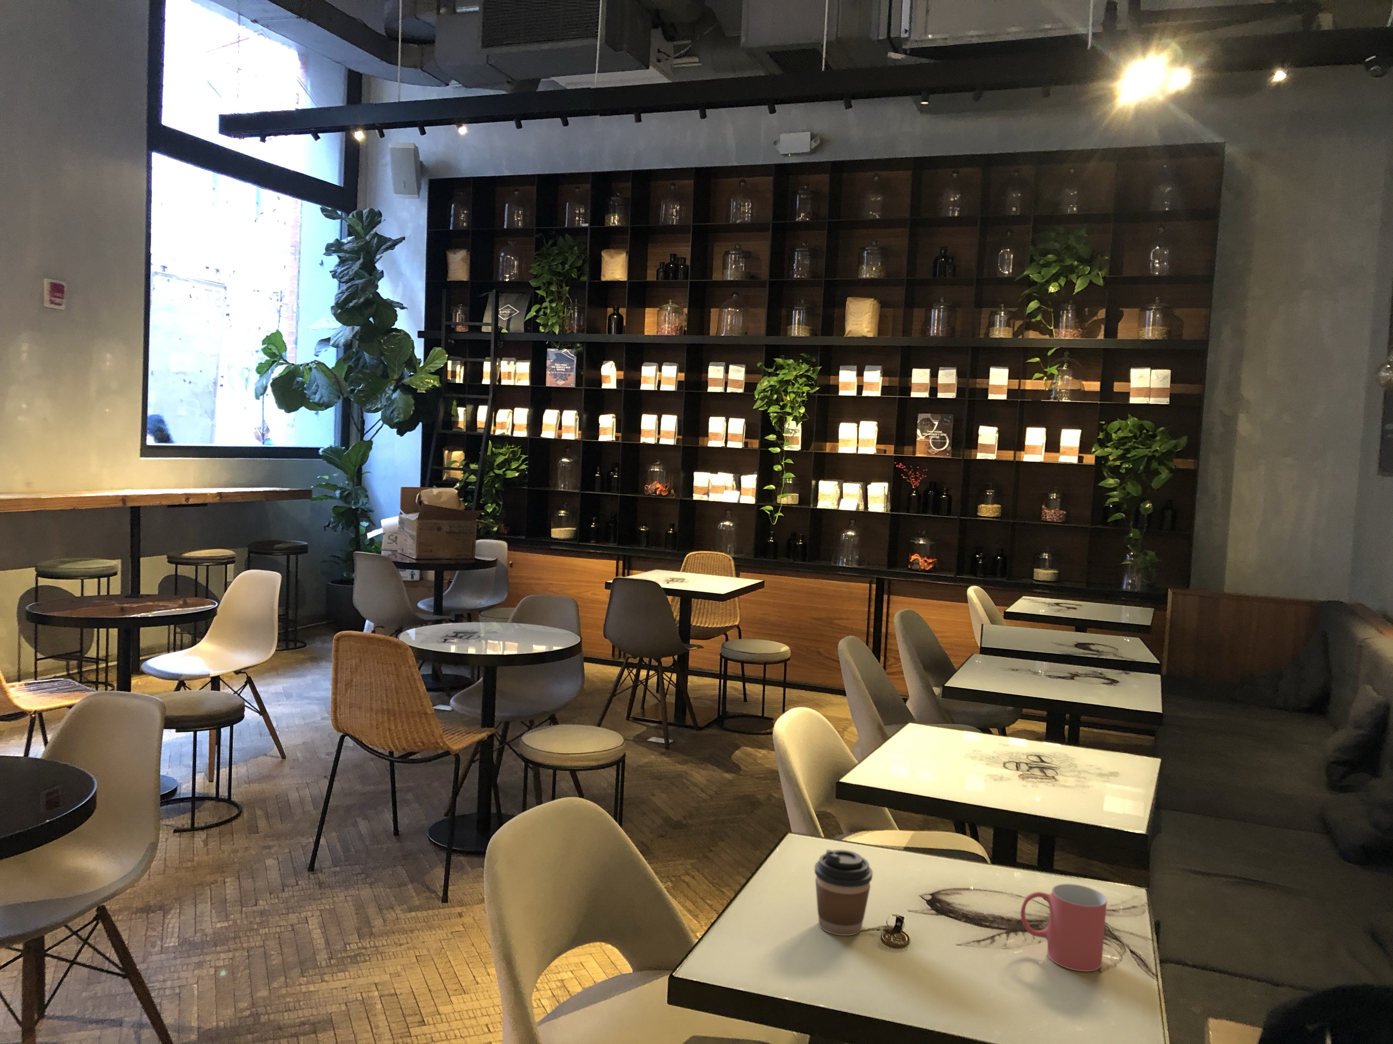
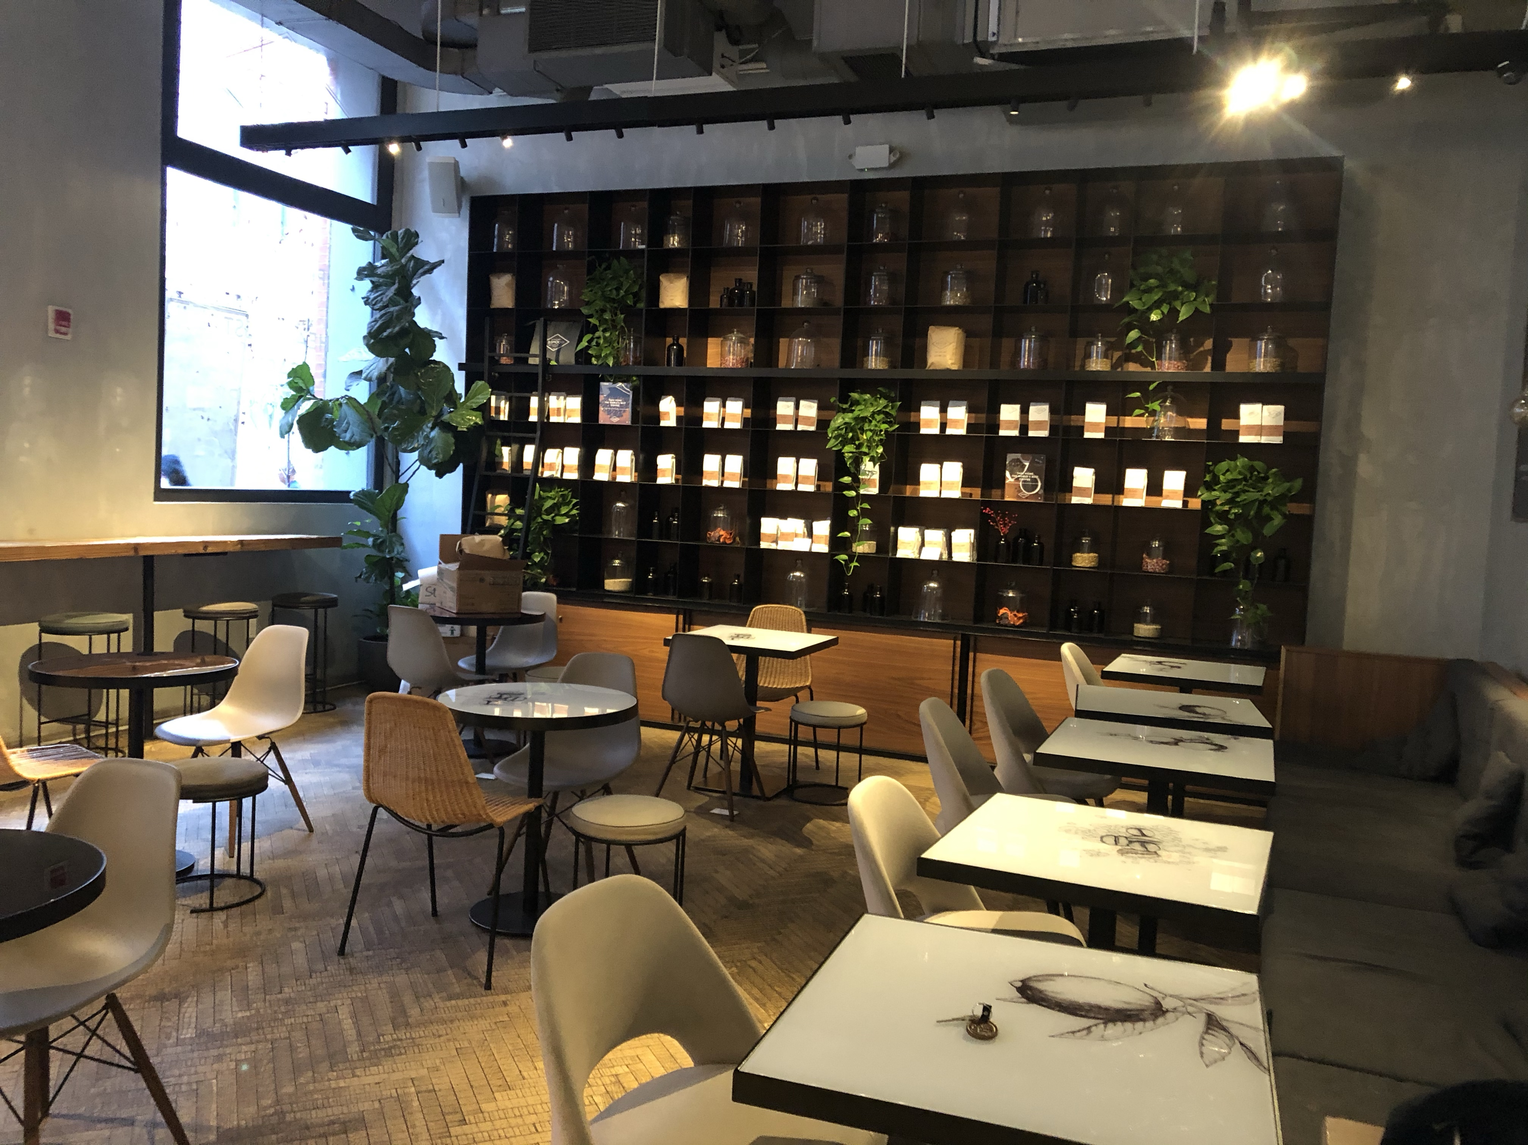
- coffee cup [814,849,873,935]
- mug [1020,884,1108,972]
